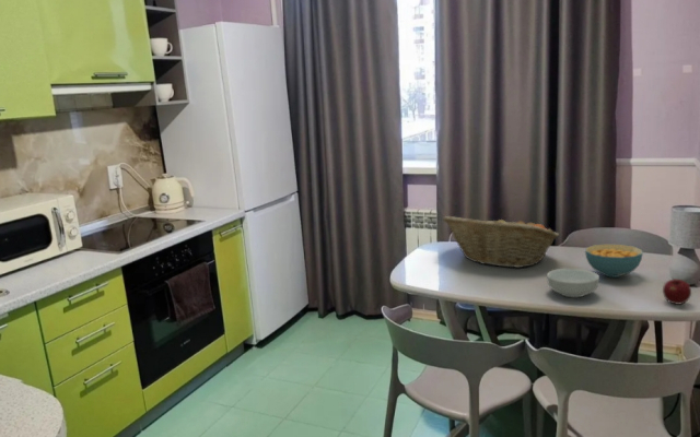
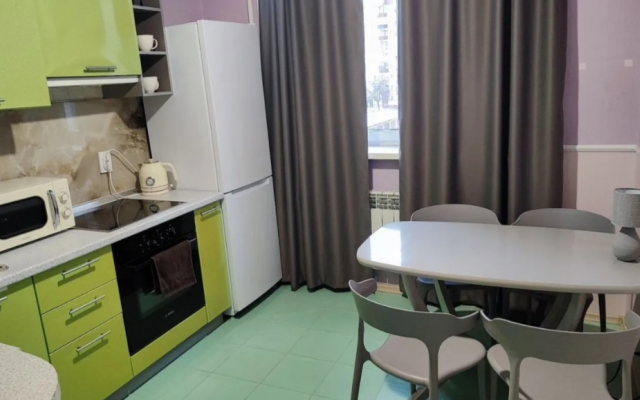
- apple [662,279,692,306]
- fruit basket [442,215,560,269]
- cereal bowl [546,268,600,298]
- cereal bowl [584,243,643,279]
